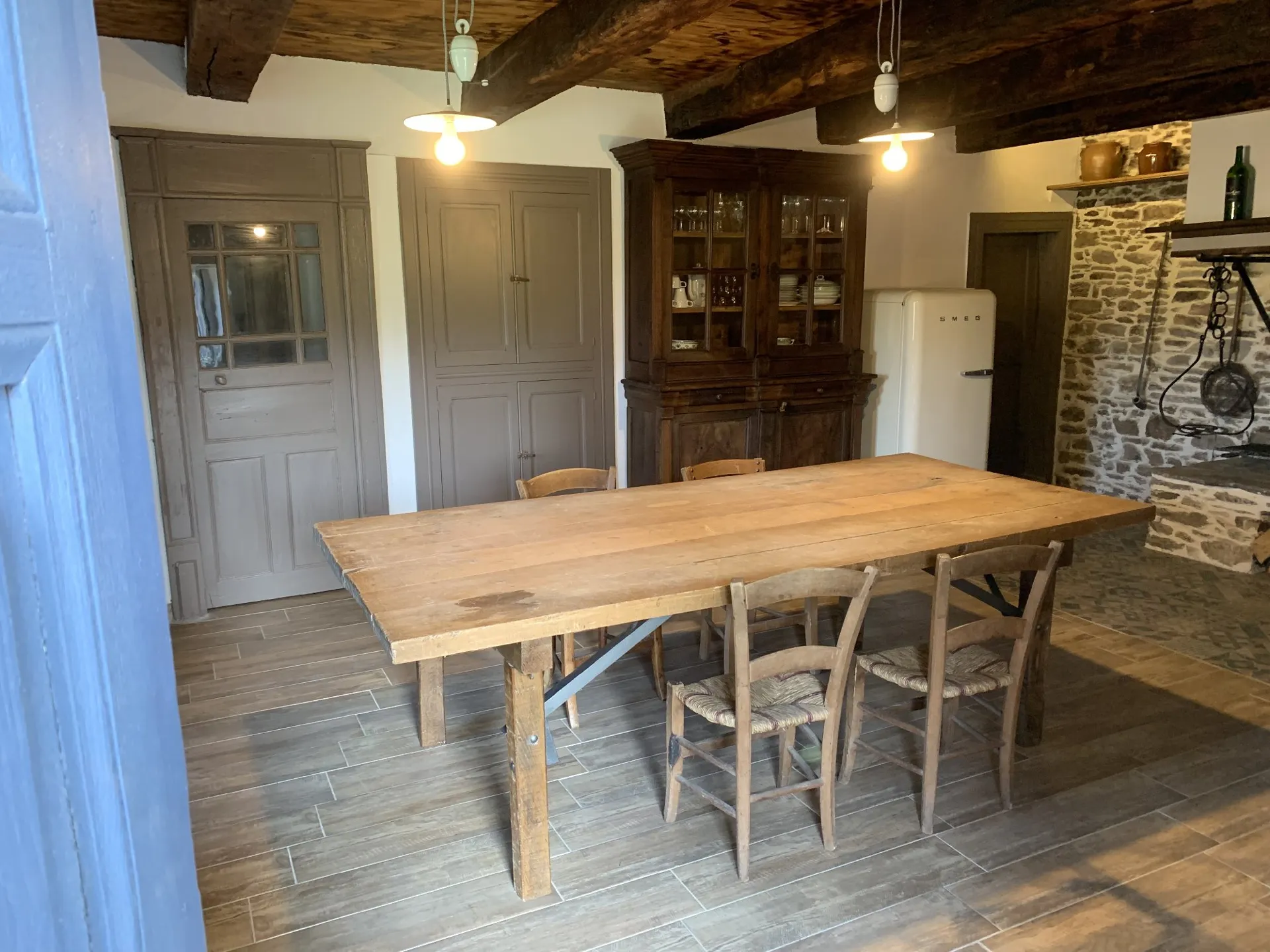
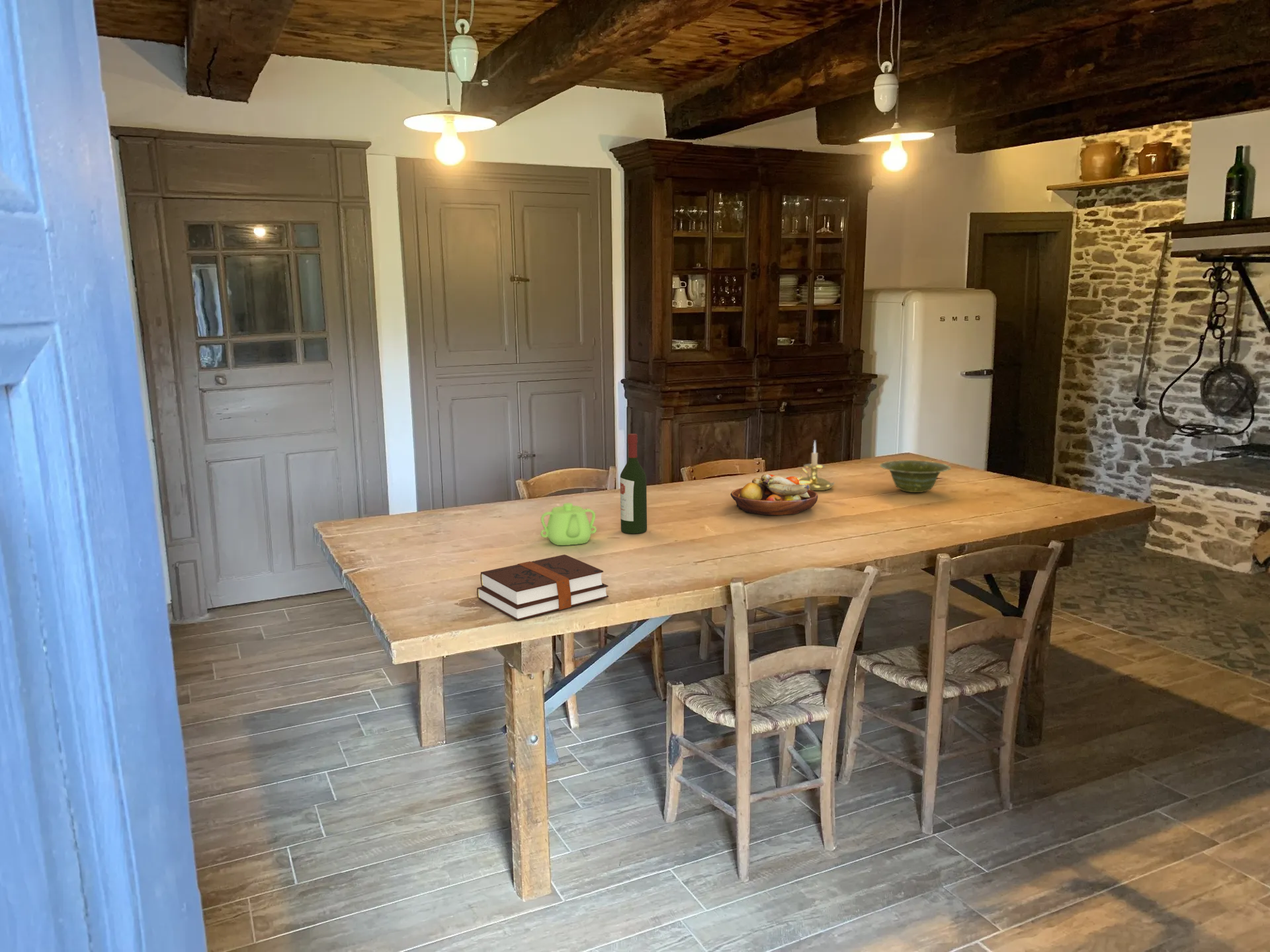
+ teapot [540,502,597,546]
+ fruit bowl [730,473,818,516]
+ hardback book [476,554,609,621]
+ wine bottle [619,433,648,534]
+ candle holder [797,440,835,491]
+ dish [879,459,951,493]
